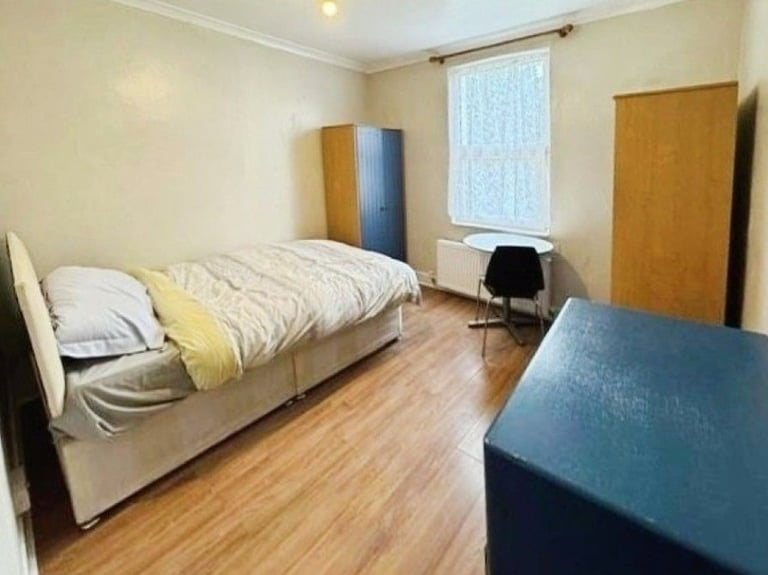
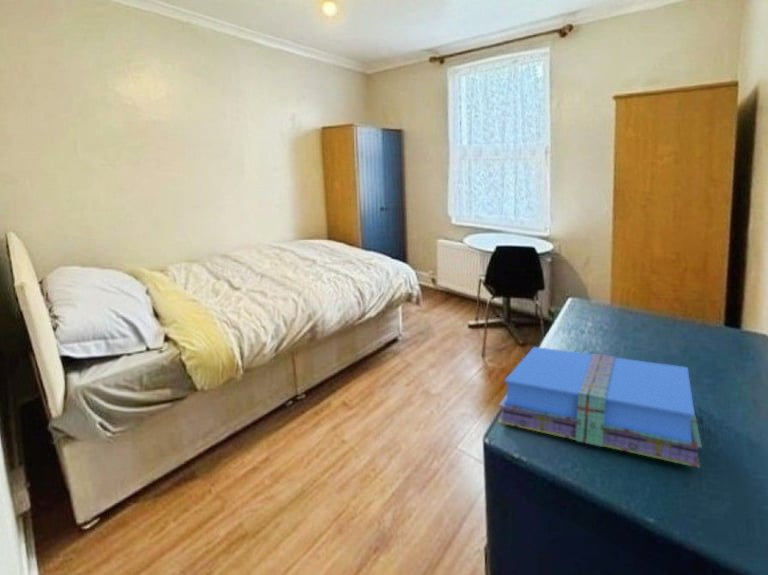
+ books [497,346,703,469]
